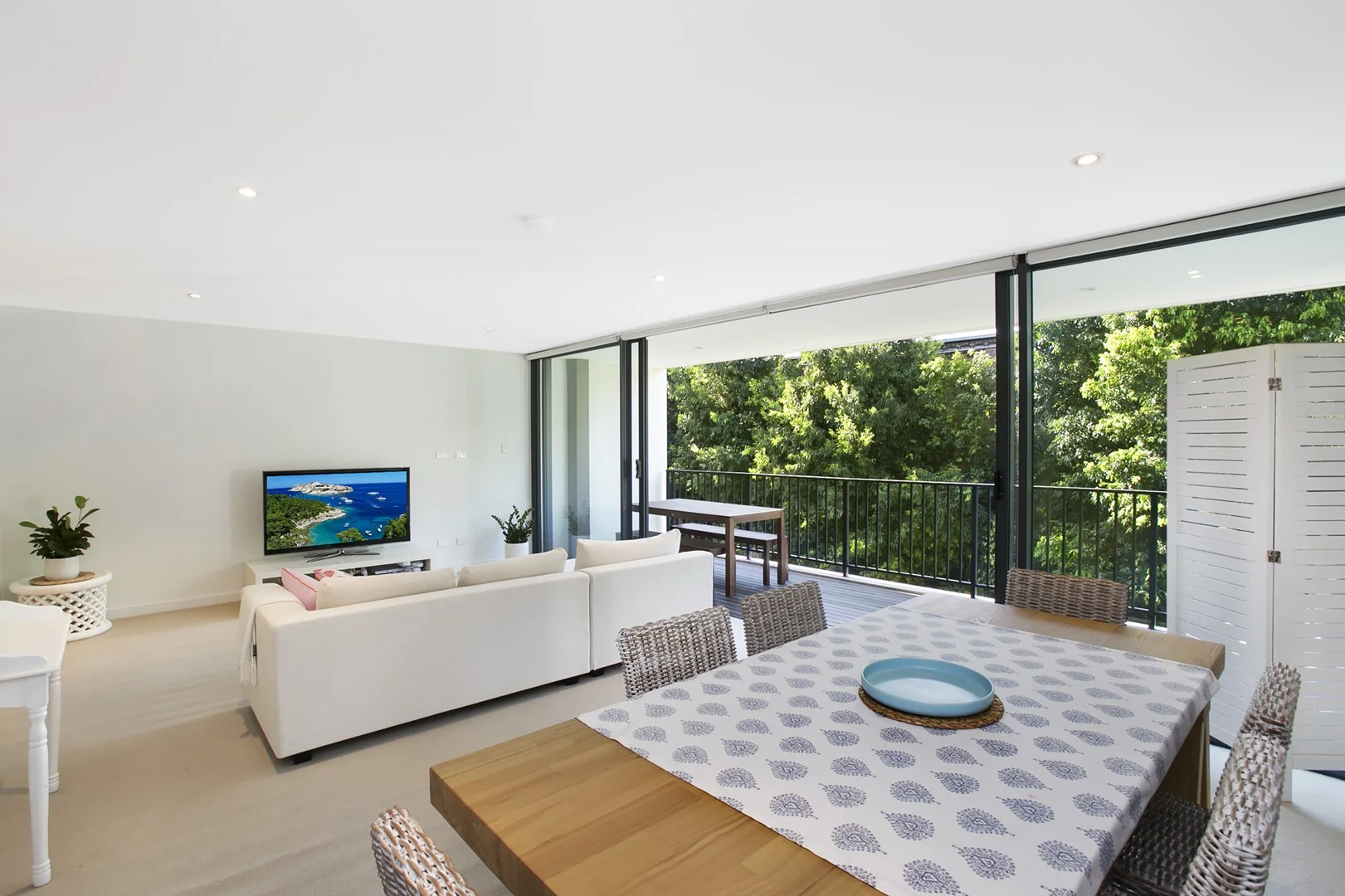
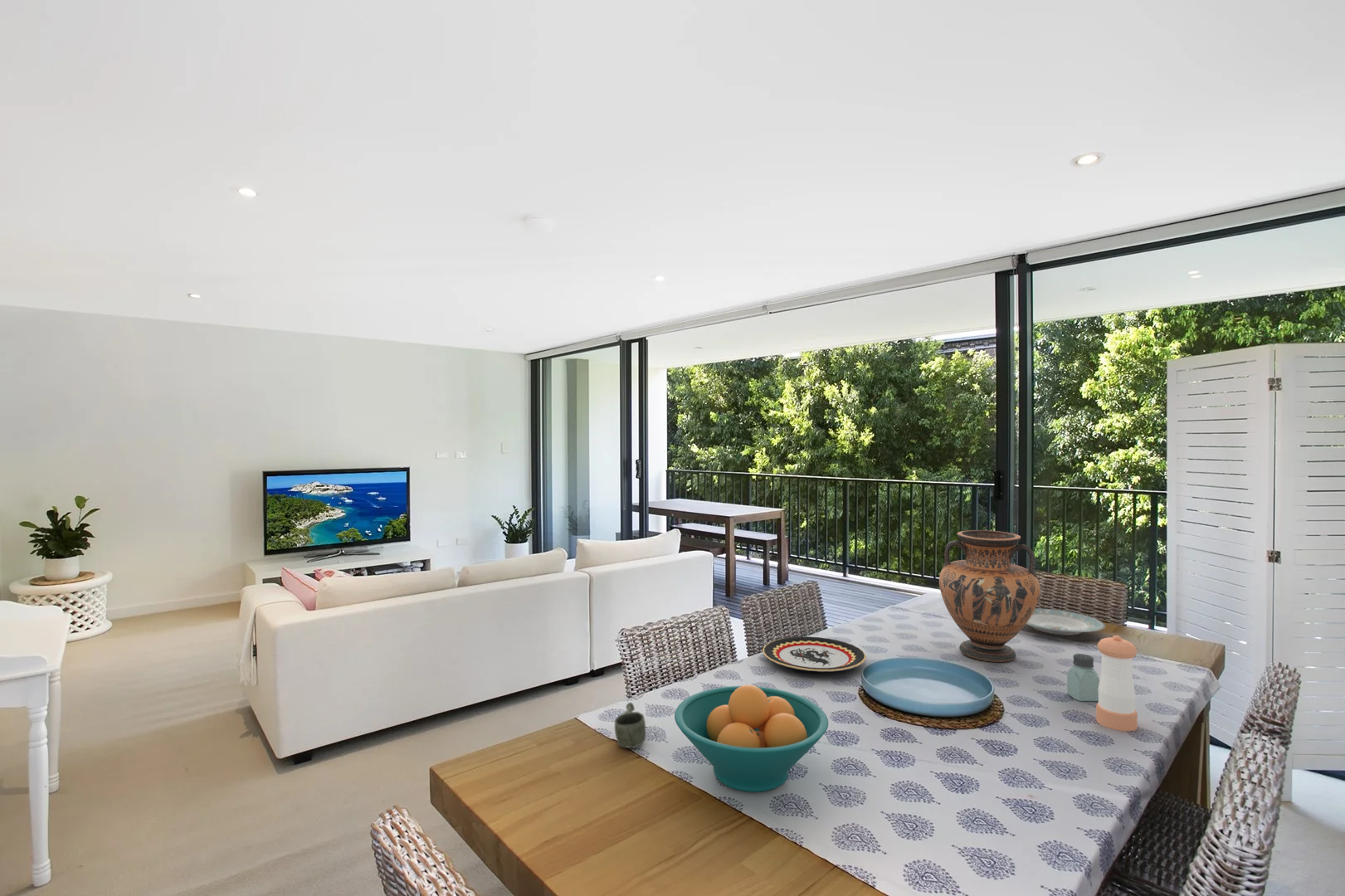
+ pepper shaker [1095,635,1138,732]
+ plate [762,635,867,672]
+ fruit bowl [674,684,829,793]
+ plate [1026,608,1106,636]
+ saltshaker [1066,653,1100,702]
+ vase [938,529,1040,663]
+ cup [613,702,646,749]
